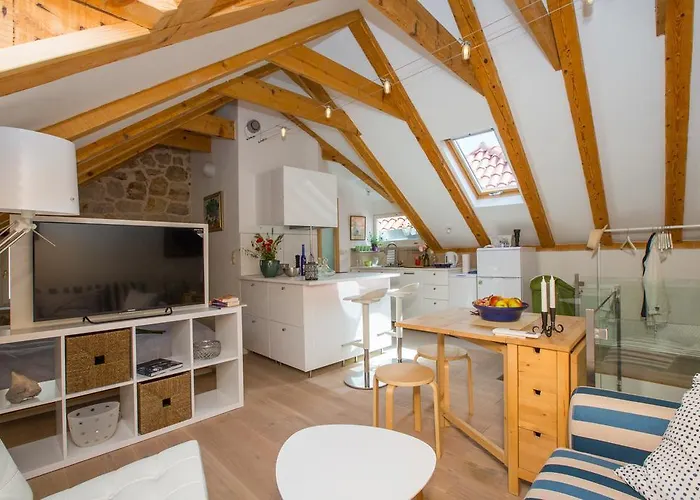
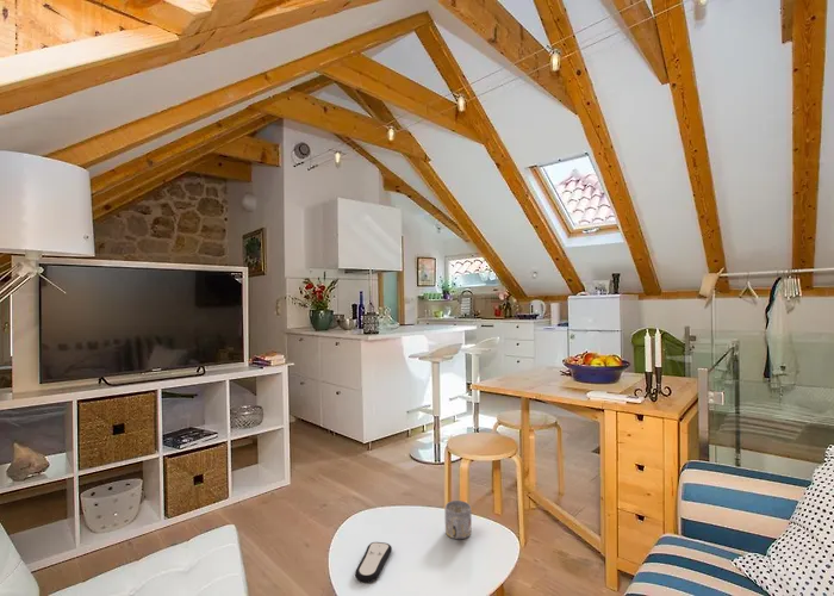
+ mug [444,499,473,540]
+ remote control [354,541,393,583]
